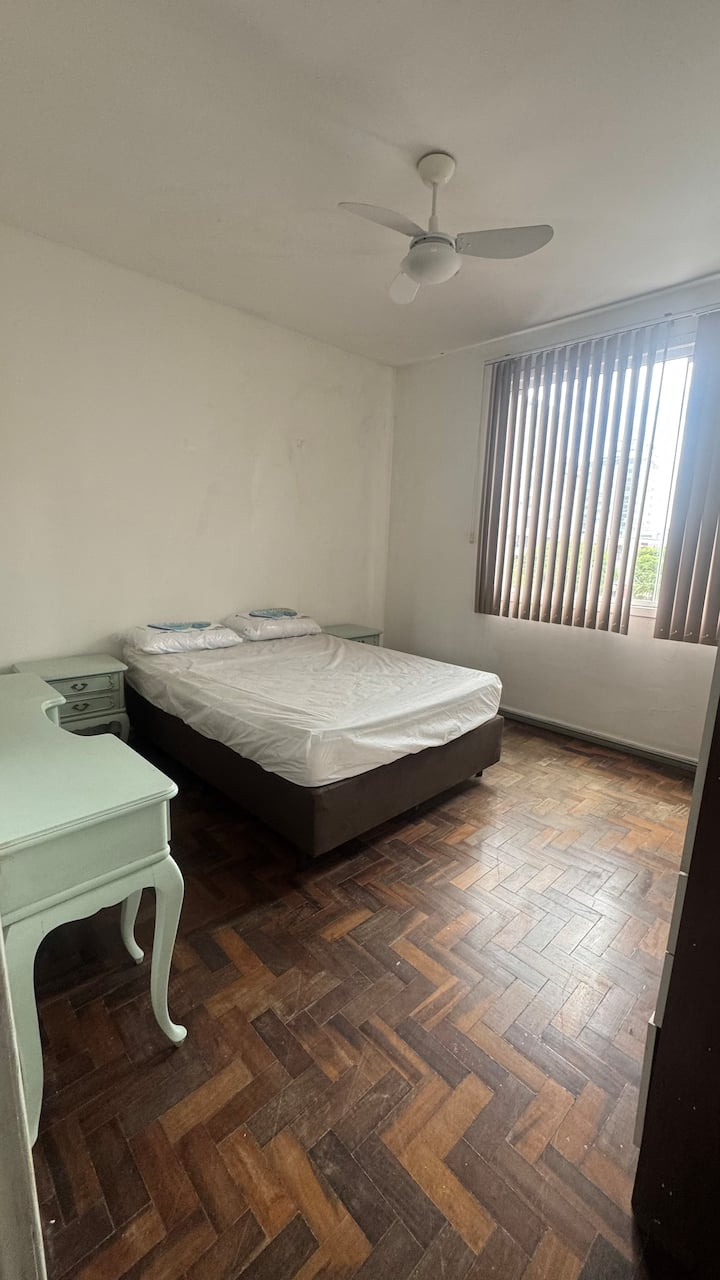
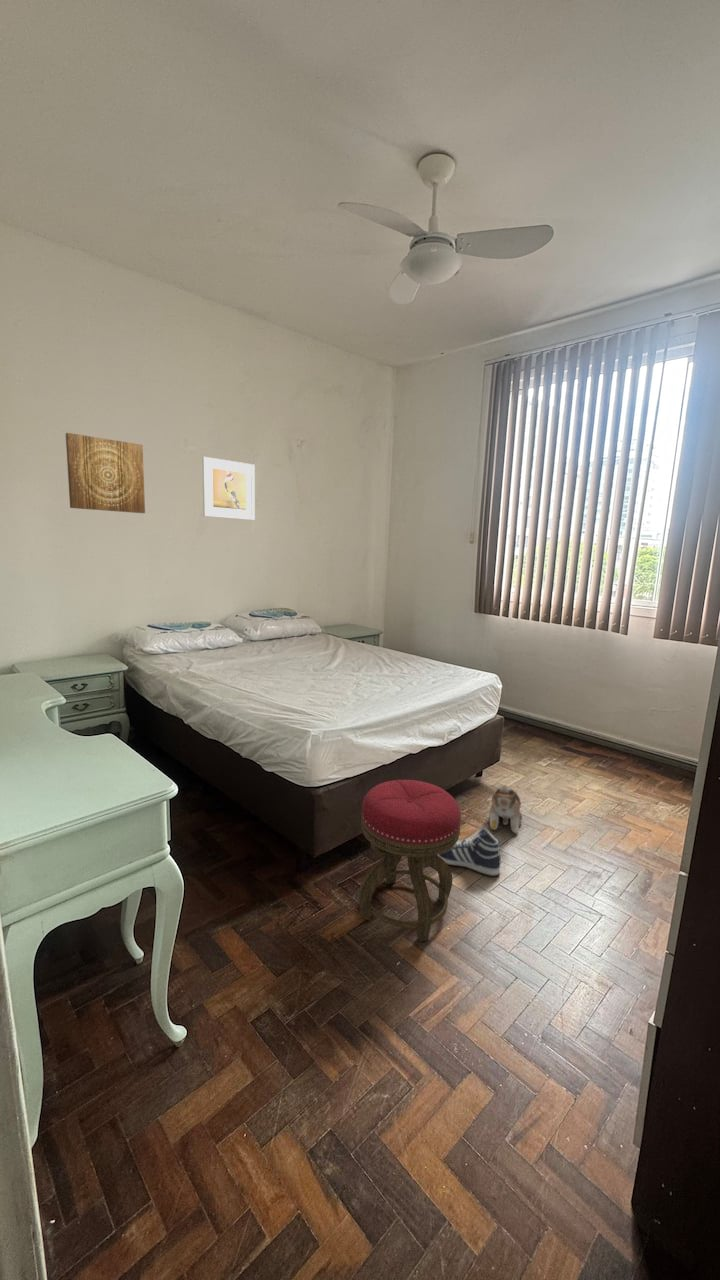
+ wall art [65,432,146,514]
+ plush toy [489,784,523,834]
+ sneaker [438,827,501,877]
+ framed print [201,456,256,521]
+ stool [357,779,462,942]
